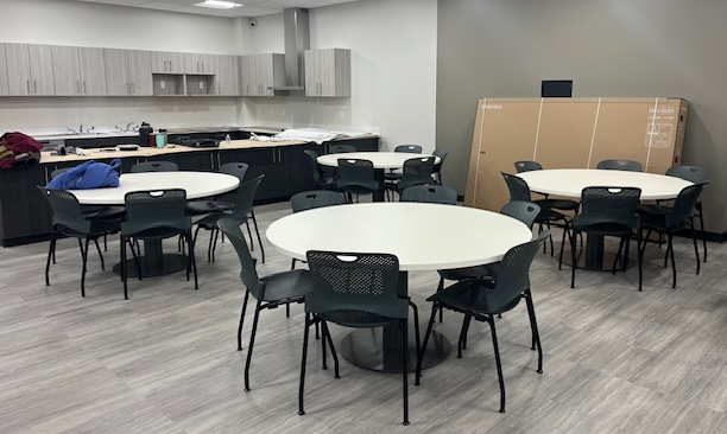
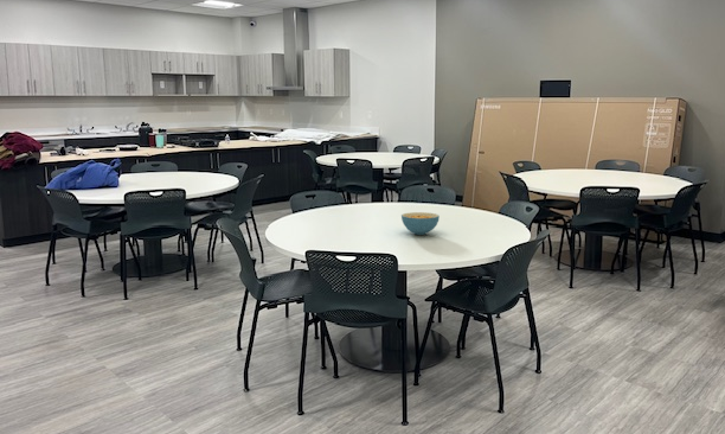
+ cereal bowl [400,211,441,236]
